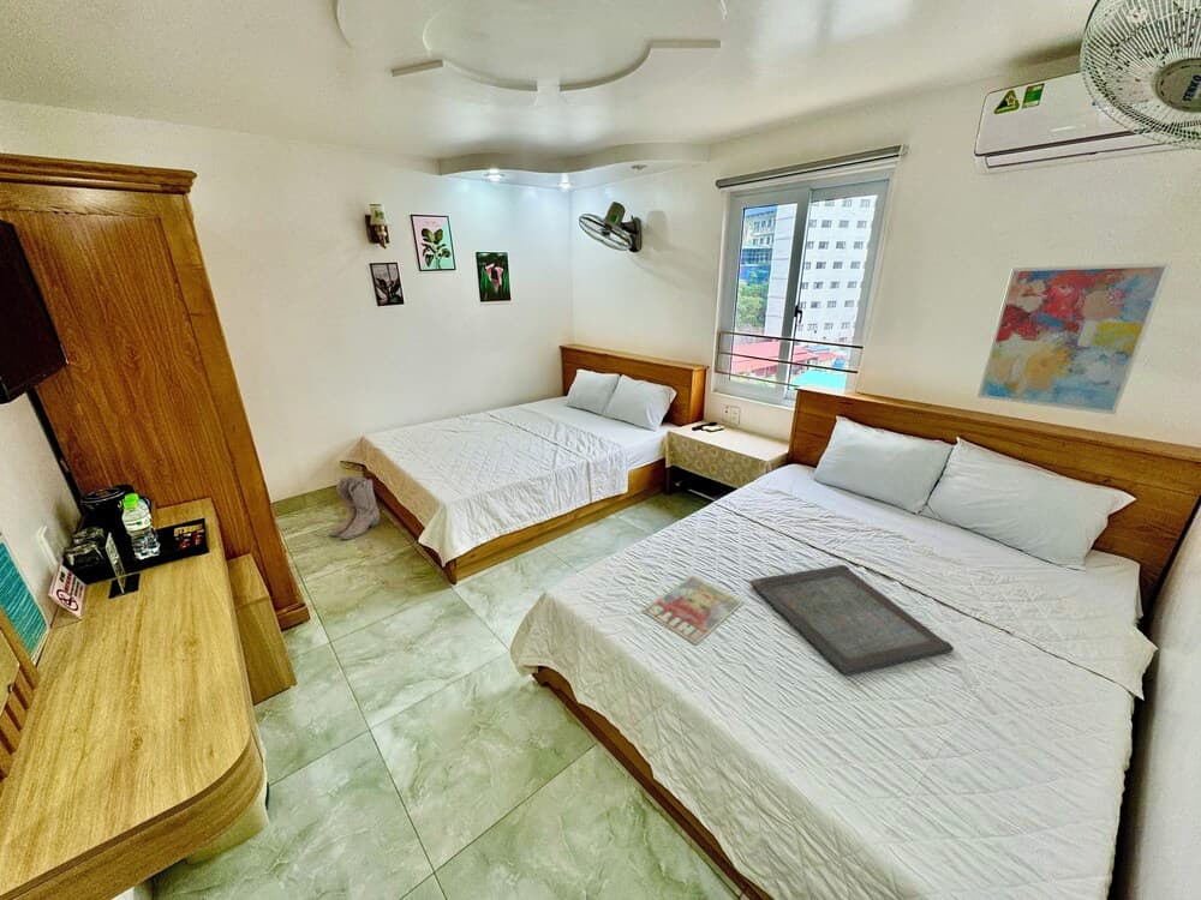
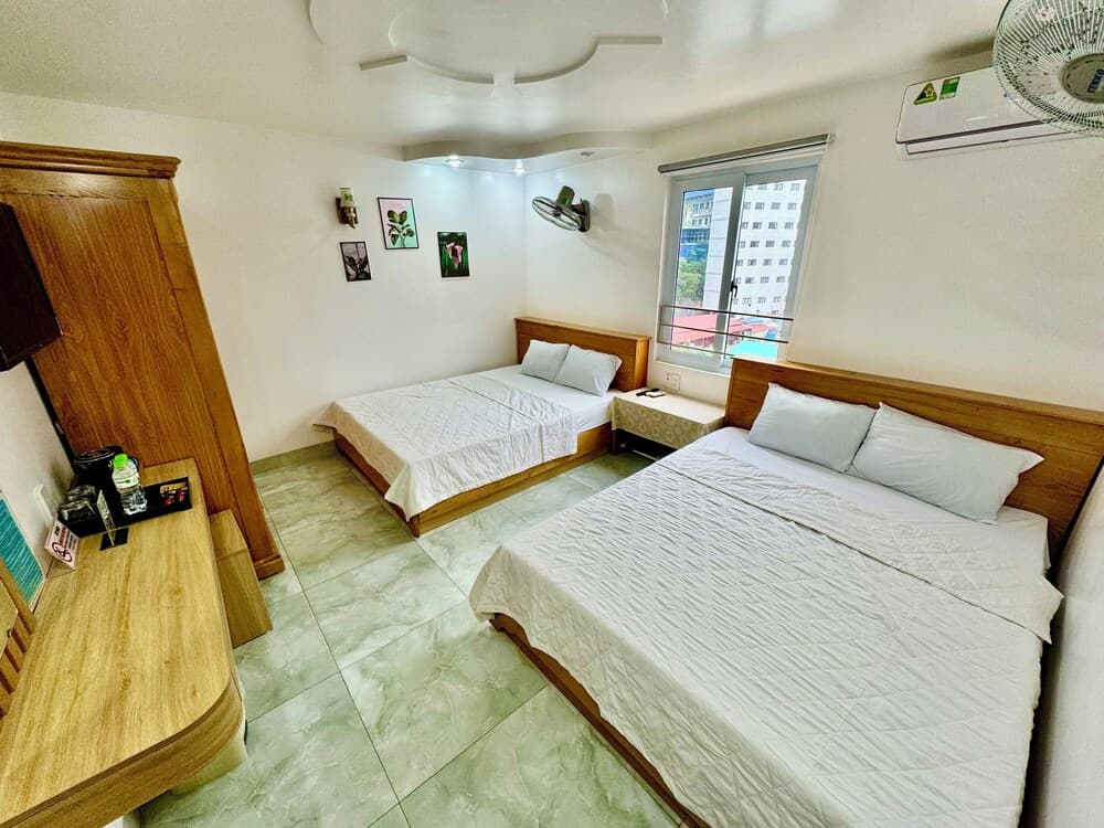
- wall art [976,262,1173,416]
- serving tray [749,564,955,677]
- boots [328,475,381,540]
- magazine [640,574,746,646]
